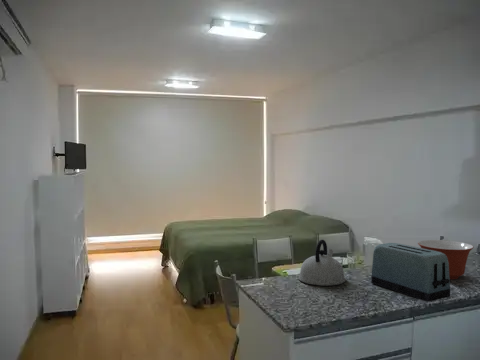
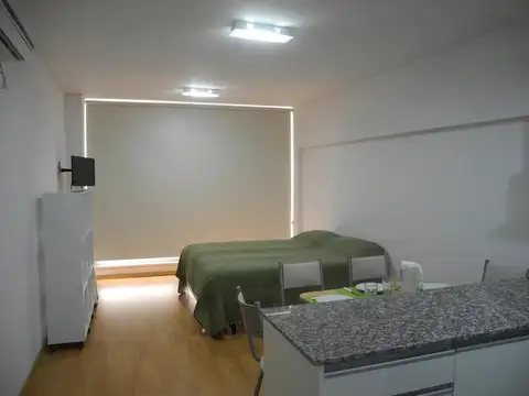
- toaster [370,242,451,303]
- kettle [298,239,346,287]
- mixing bowl [417,239,475,280]
